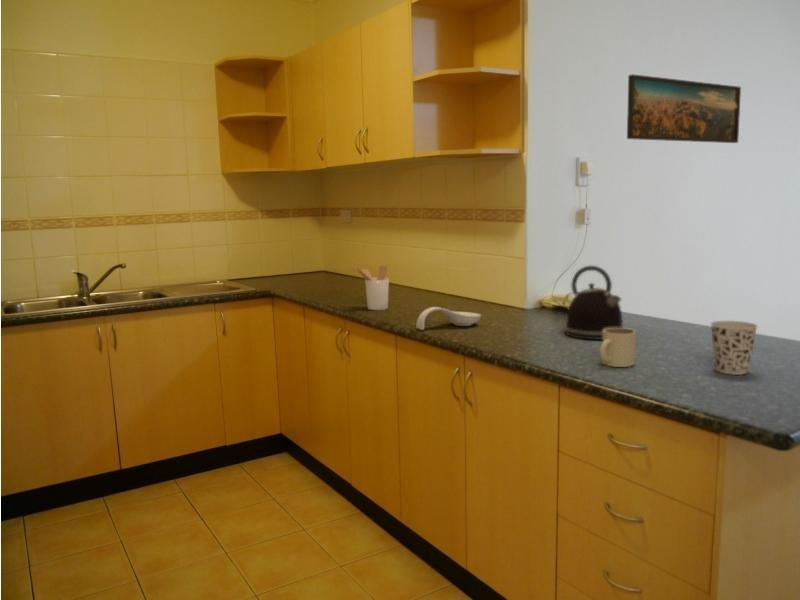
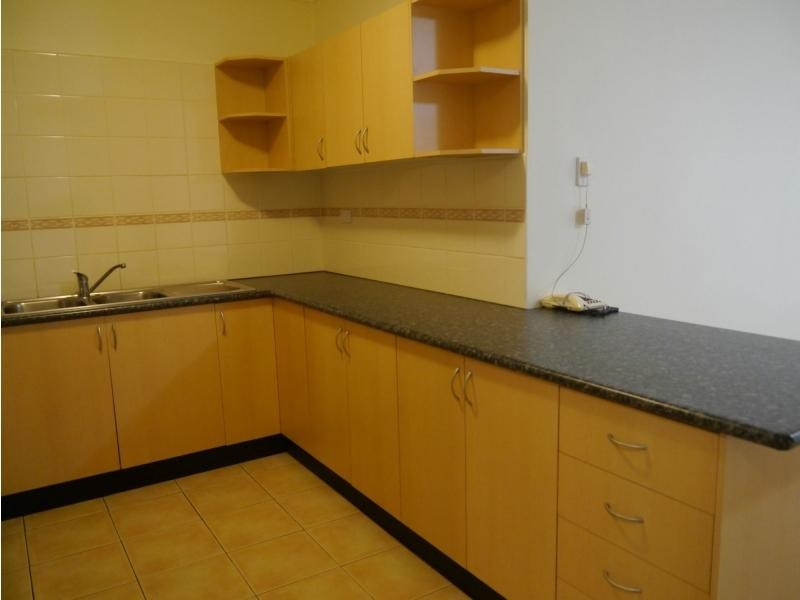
- mug [599,327,637,368]
- kettle [564,265,625,341]
- cup [710,320,759,376]
- spoon rest [415,306,482,331]
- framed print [626,73,742,144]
- utensil holder [354,264,390,311]
